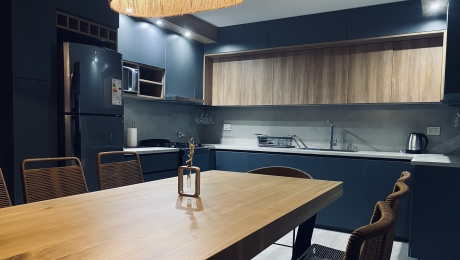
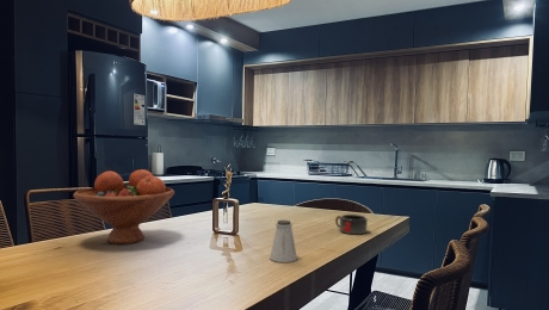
+ mug [334,213,369,235]
+ saltshaker [269,219,298,264]
+ fruit bowl [72,168,175,246]
